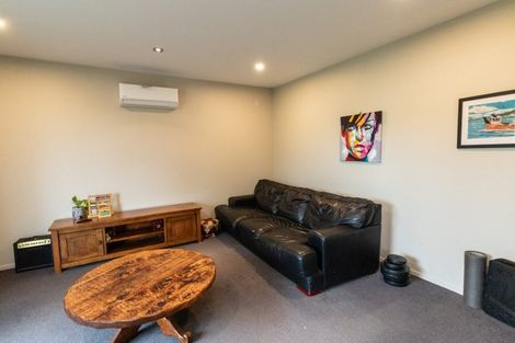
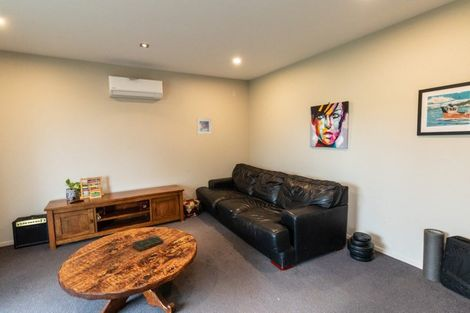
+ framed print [195,117,213,135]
+ bible [132,234,165,252]
